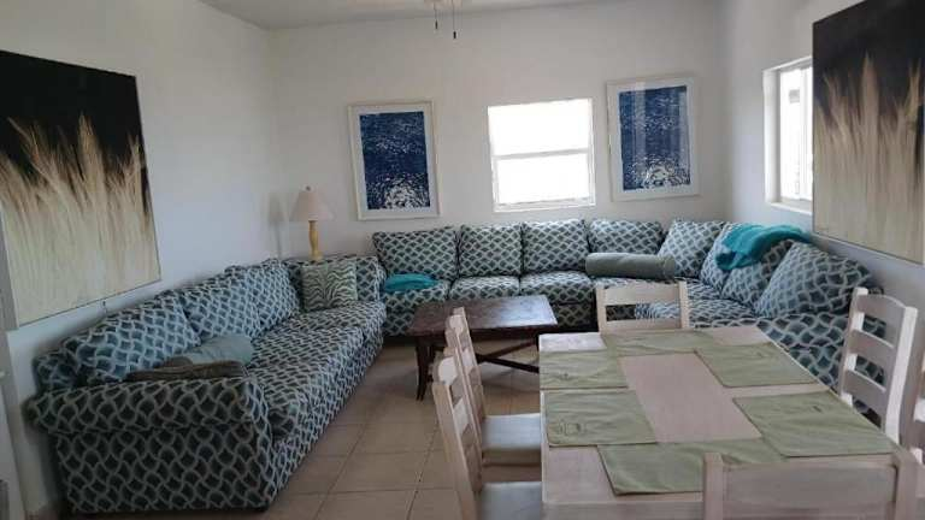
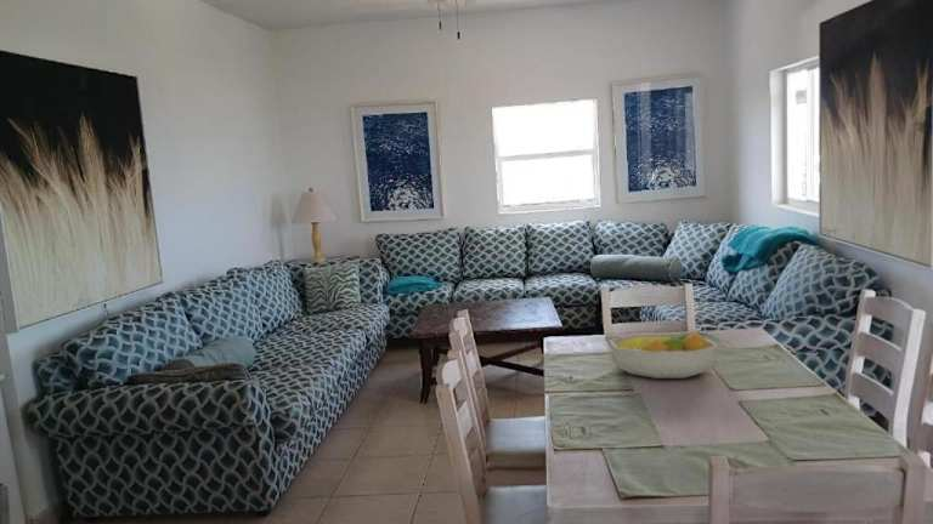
+ fruit bowl [607,331,719,380]
